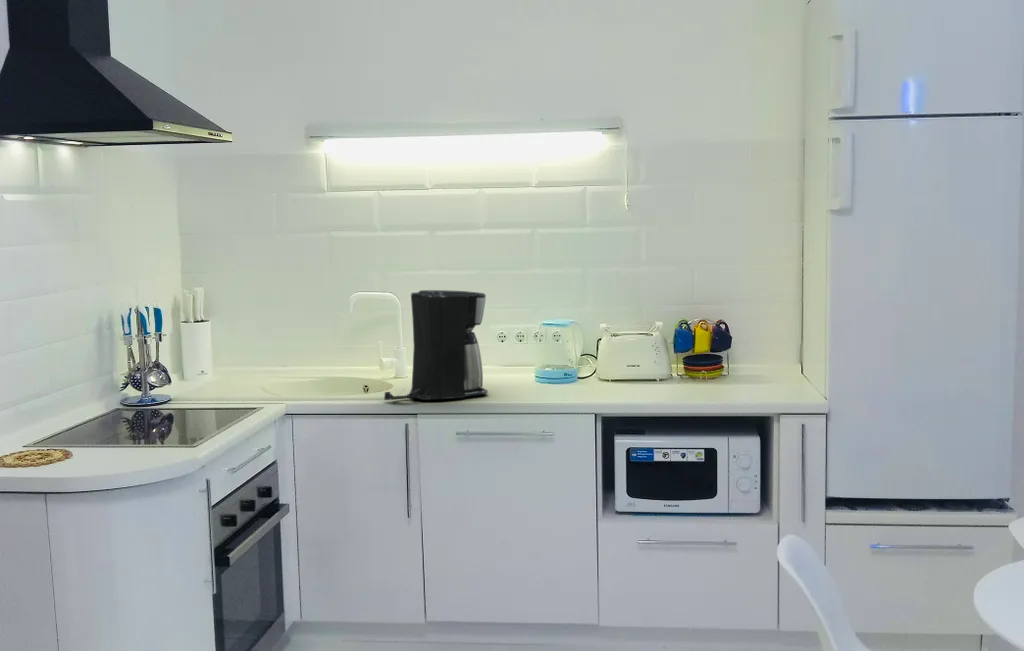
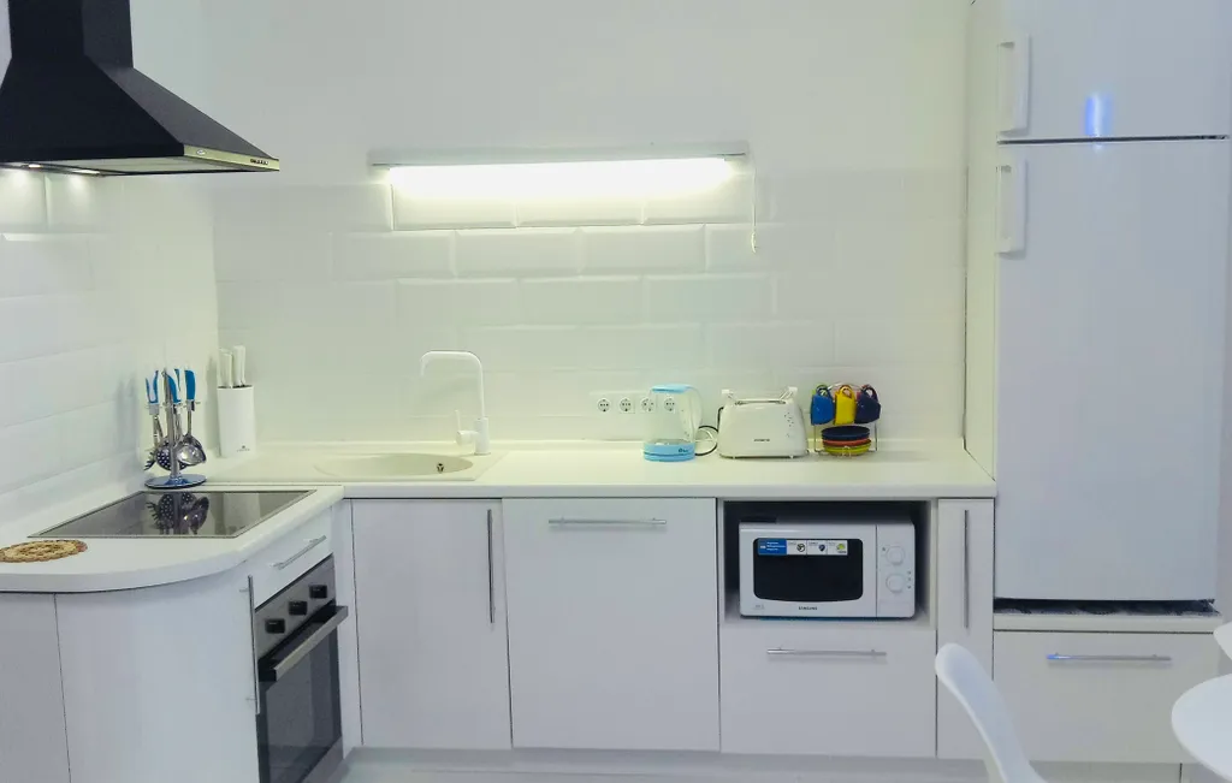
- coffee maker [383,289,489,401]
